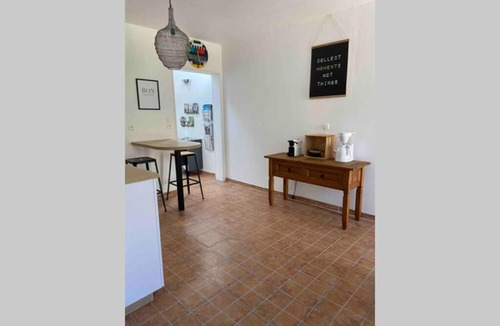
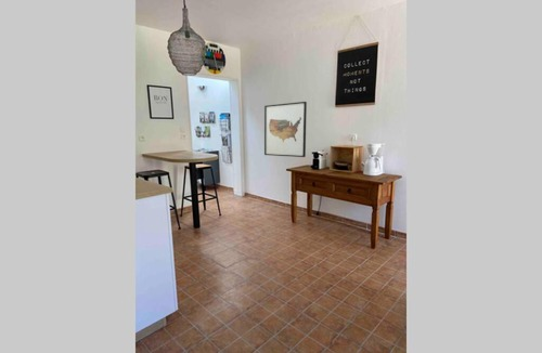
+ wall art [263,101,308,158]
